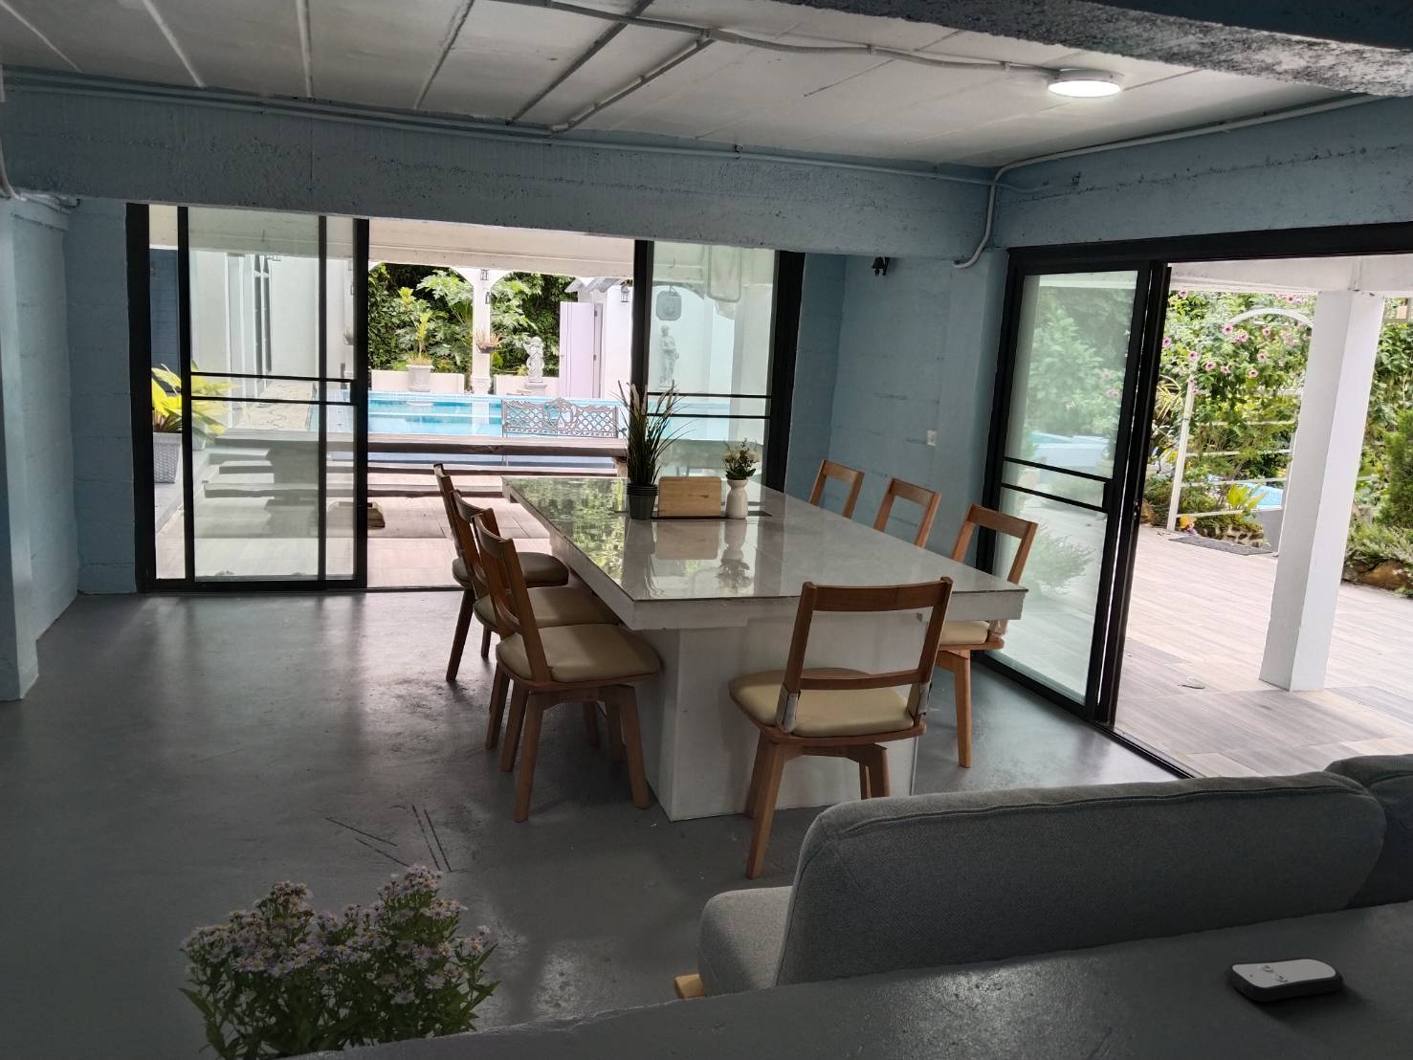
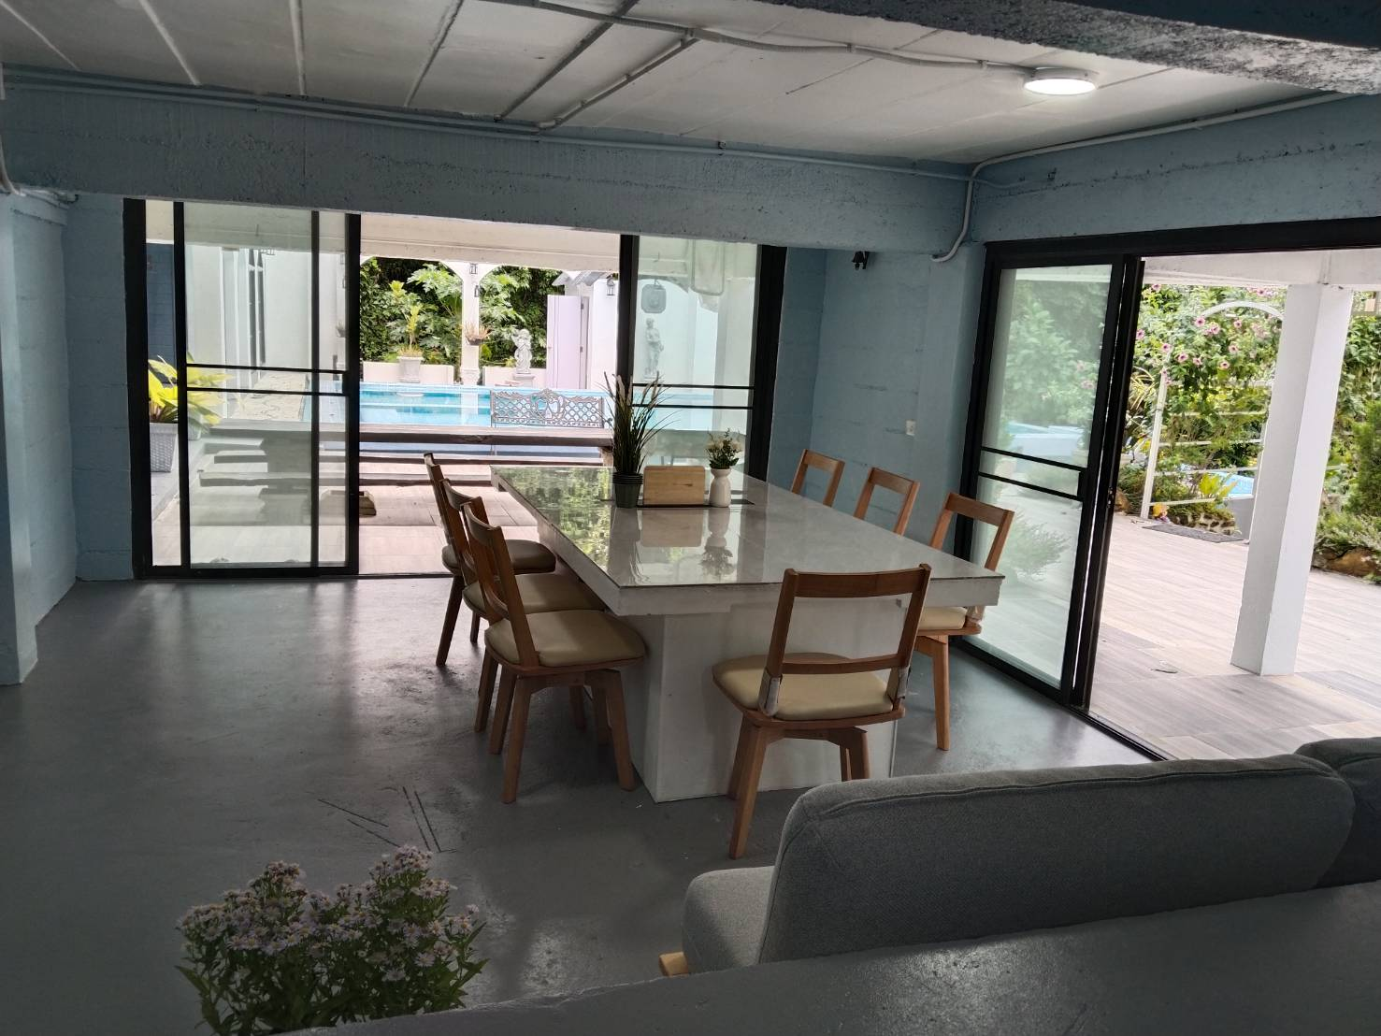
- remote control [1223,956,1344,1002]
